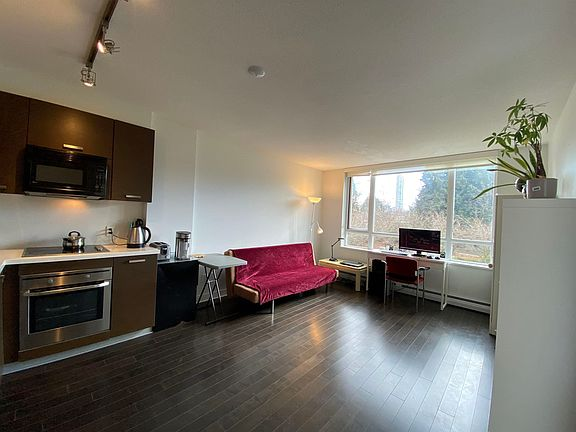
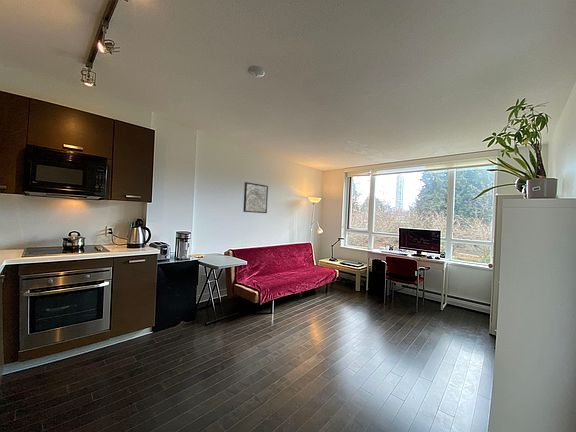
+ wall art [242,181,269,214]
